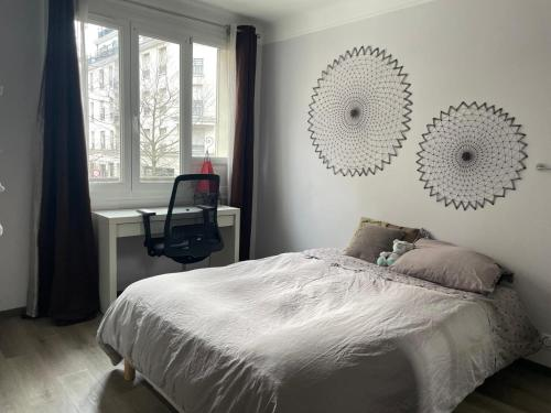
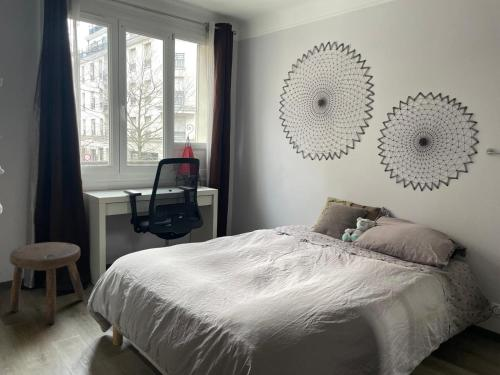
+ stool [9,241,86,325]
